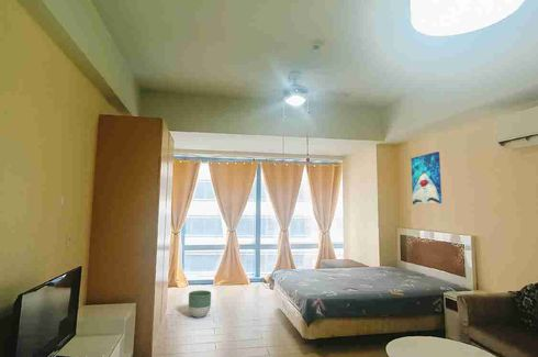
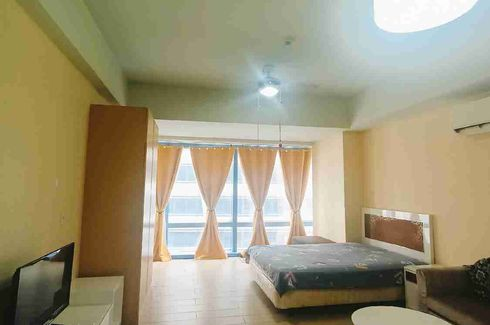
- planter [188,289,212,319]
- wall art [410,150,442,205]
